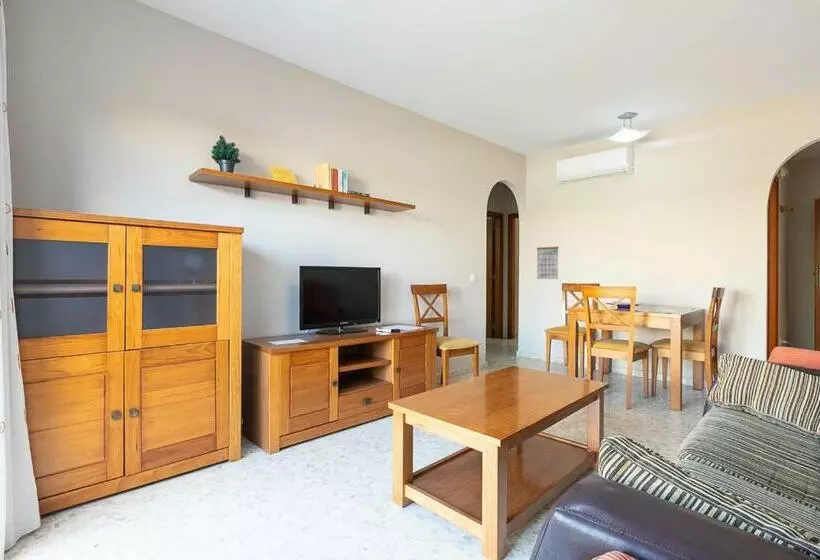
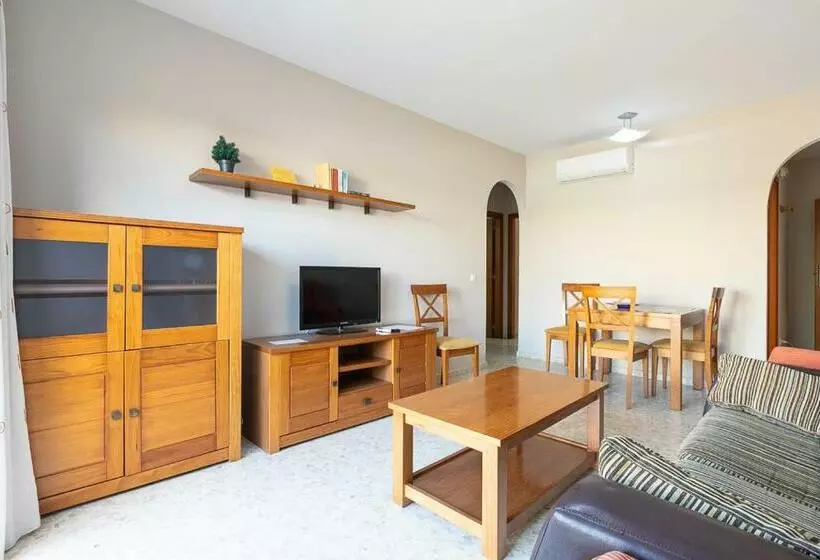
- calendar [536,239,560,280]
